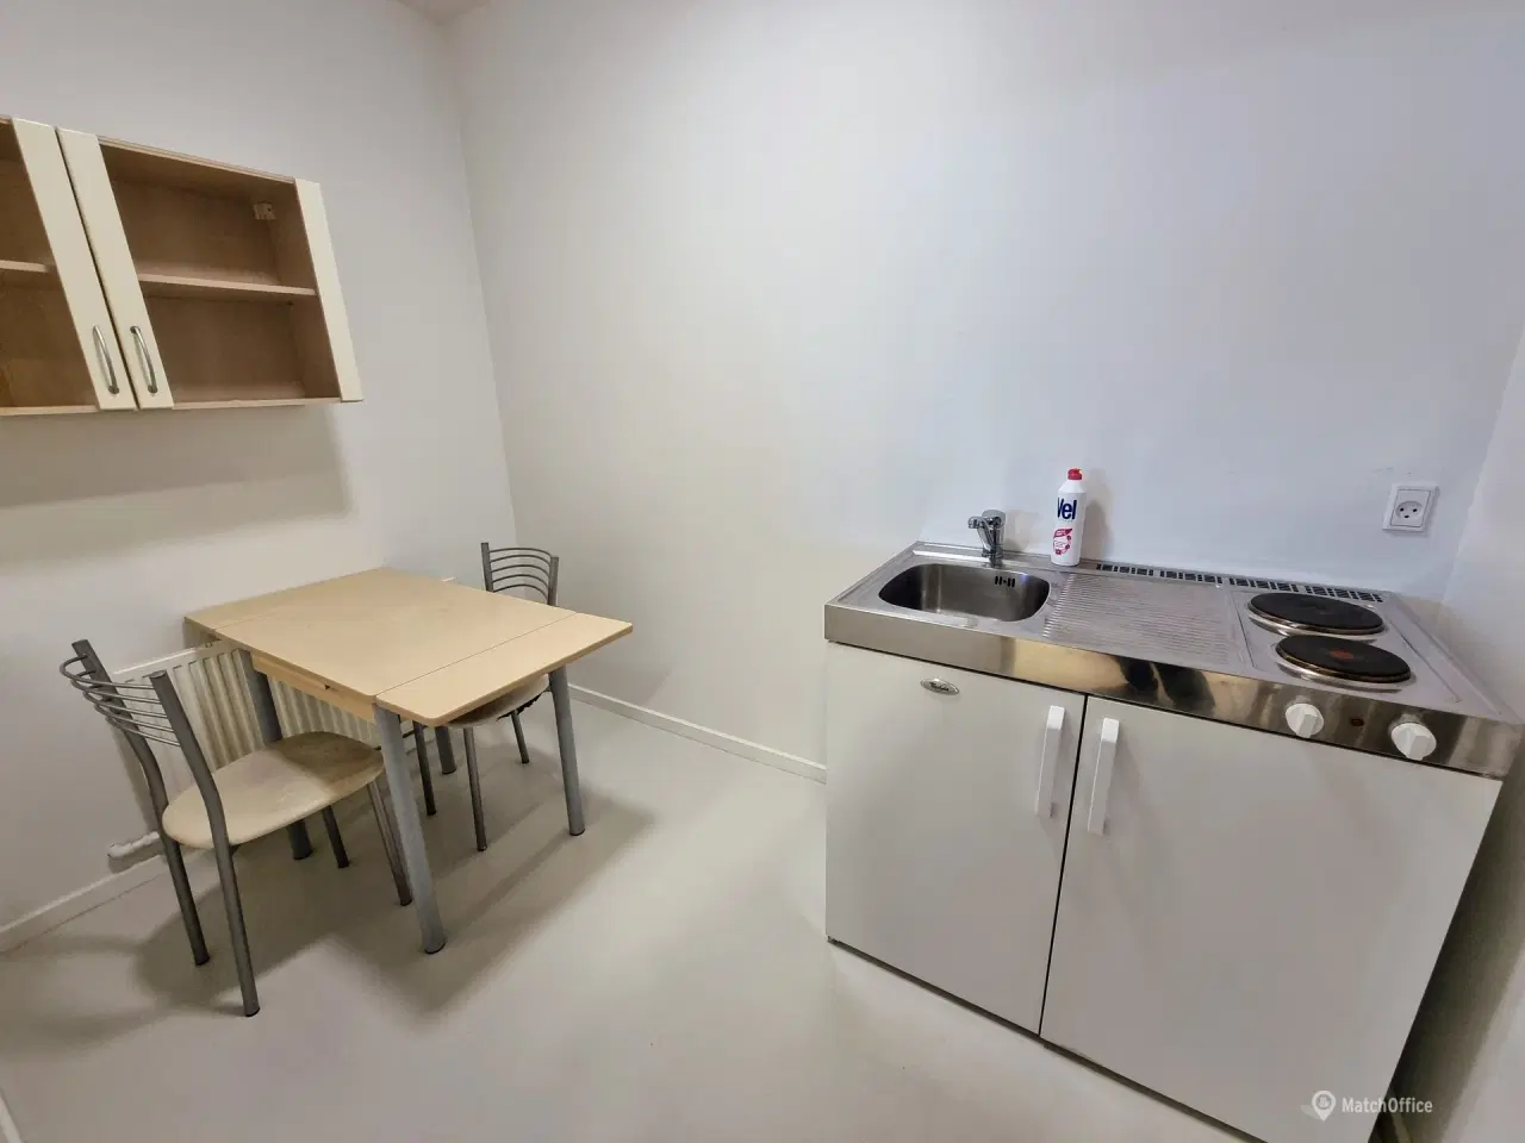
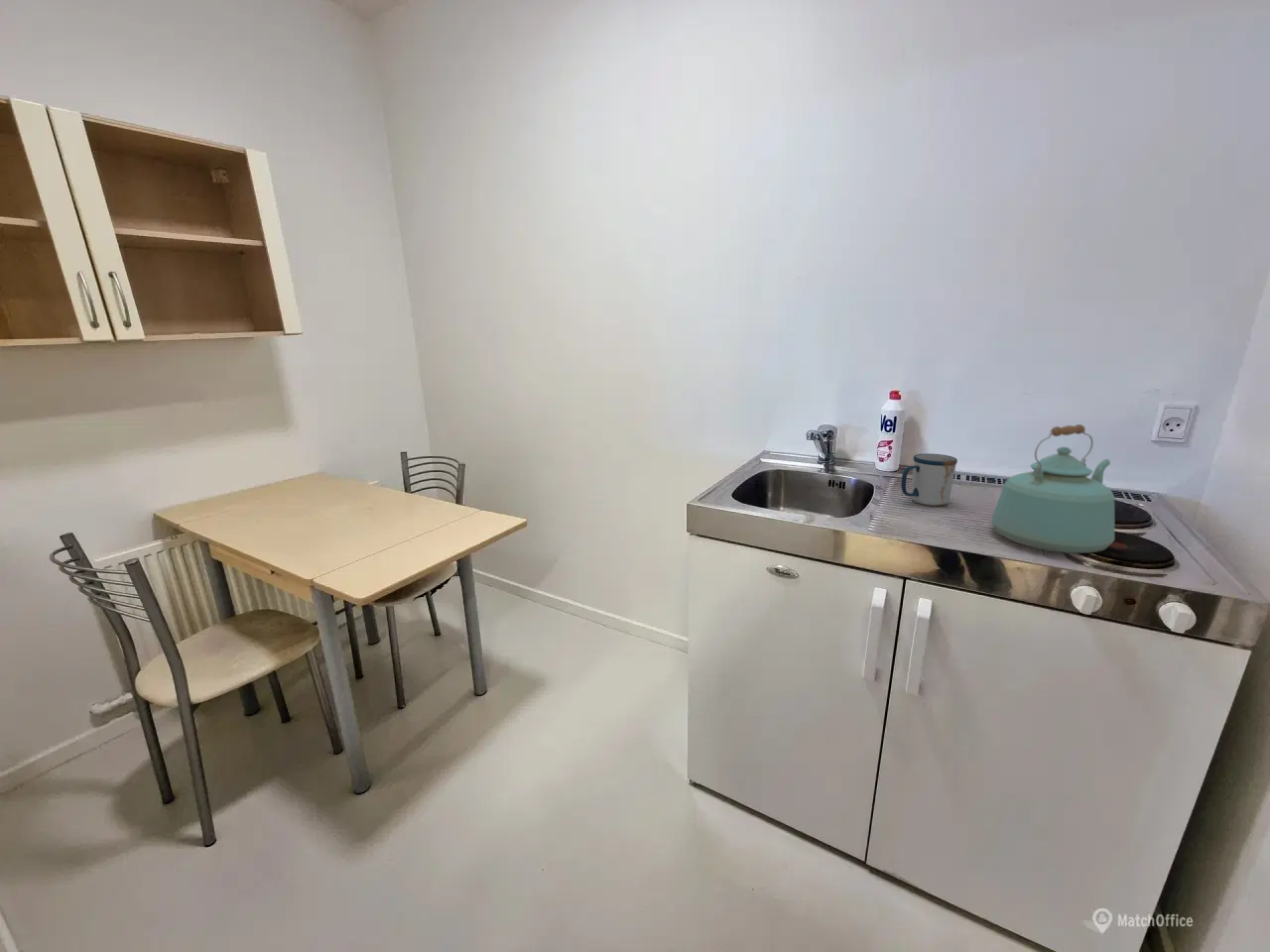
+ mug [900,453,958,507]
+ kettle [990,423,1116,554]
